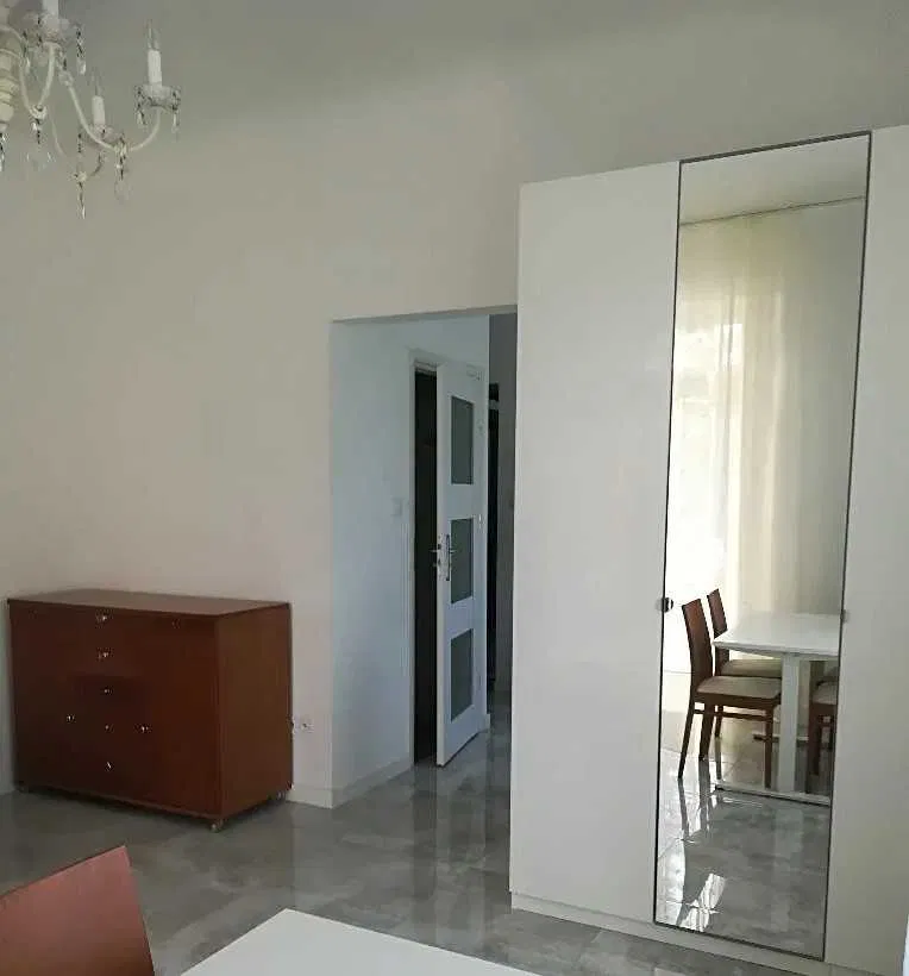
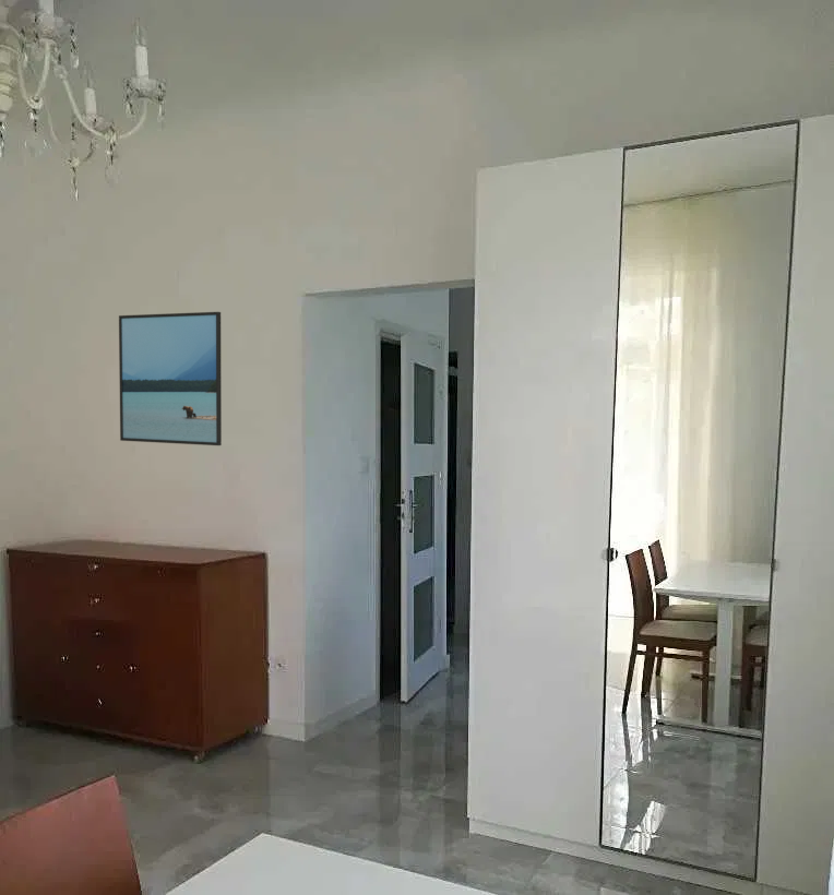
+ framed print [118,311,223,446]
